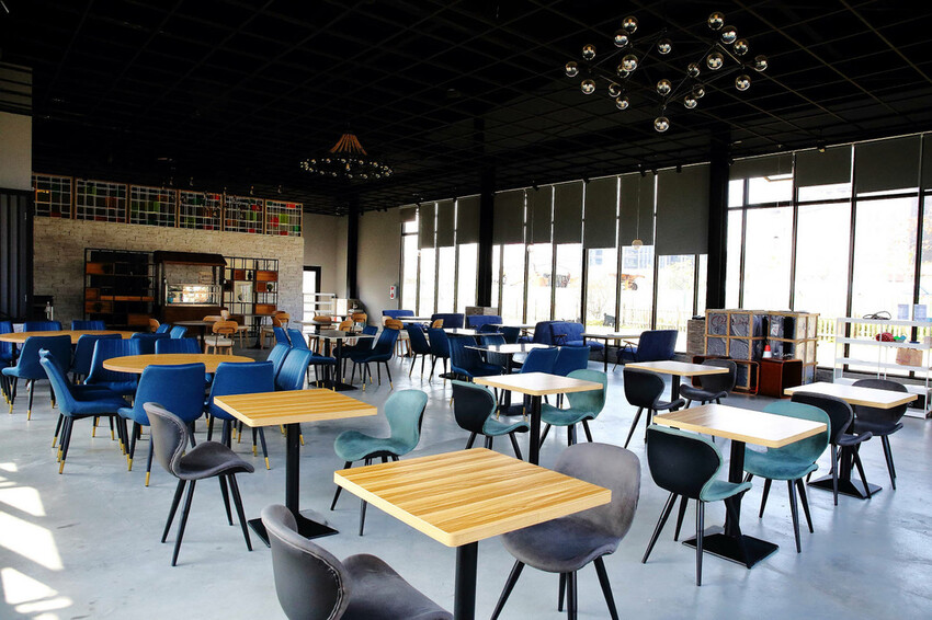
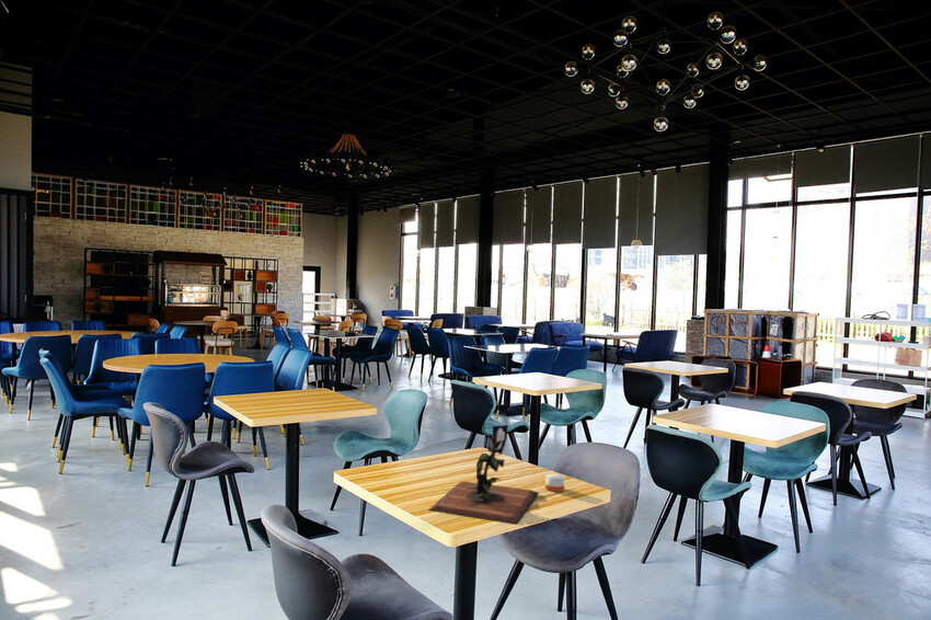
+ candle [544,469,565,493]
+ plant [427,423,540,526]
